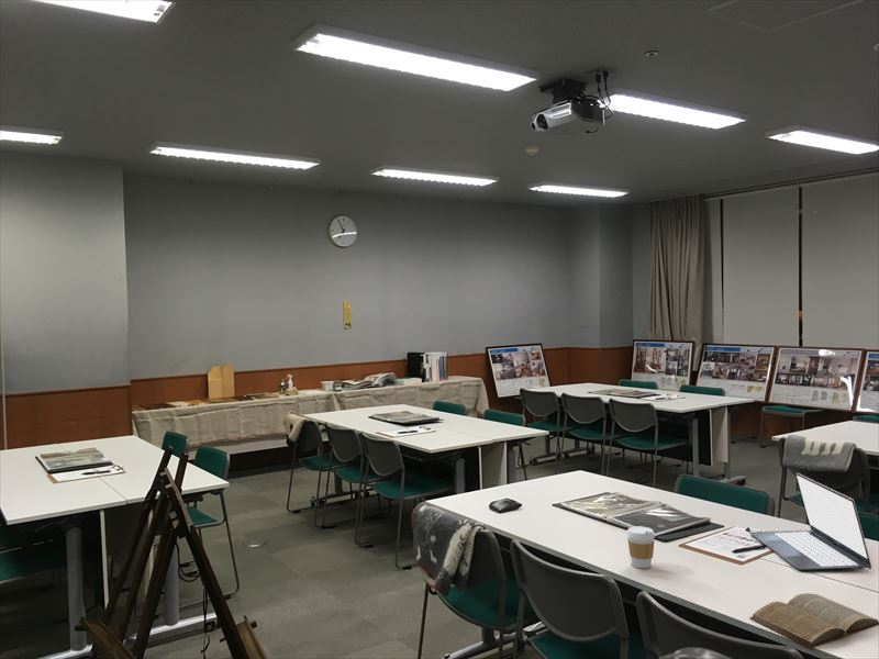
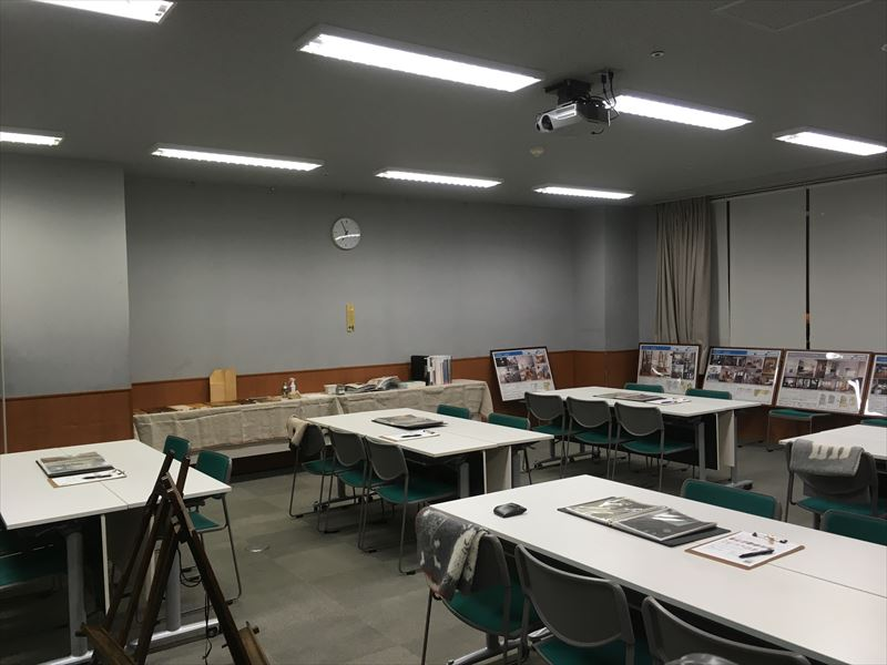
- book [748,592,879,650]
- coffee cup [626,525,656,569]
- laptop [748,472,872,571]
